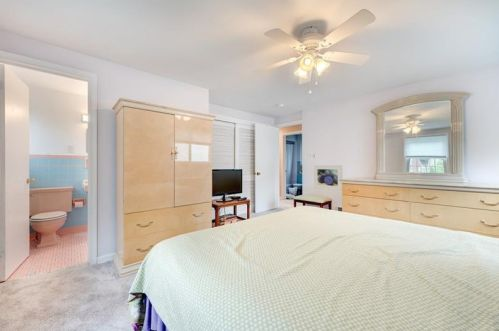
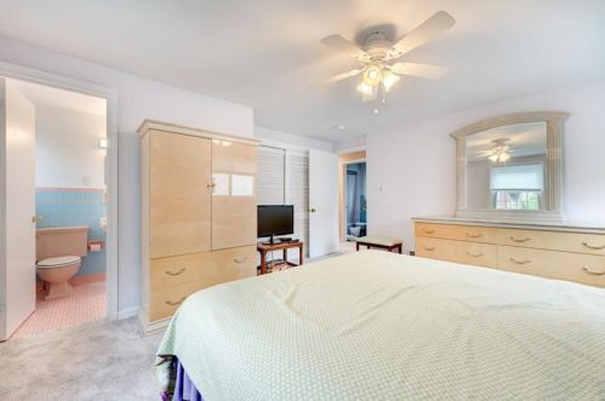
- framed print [313,164,343,192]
